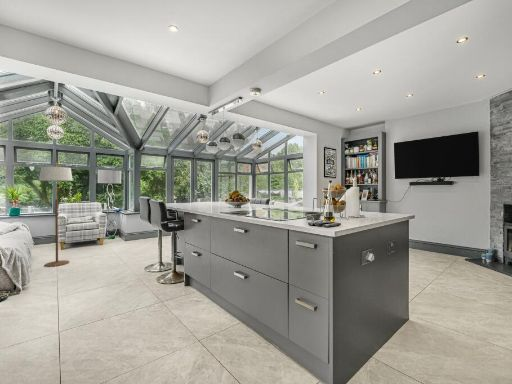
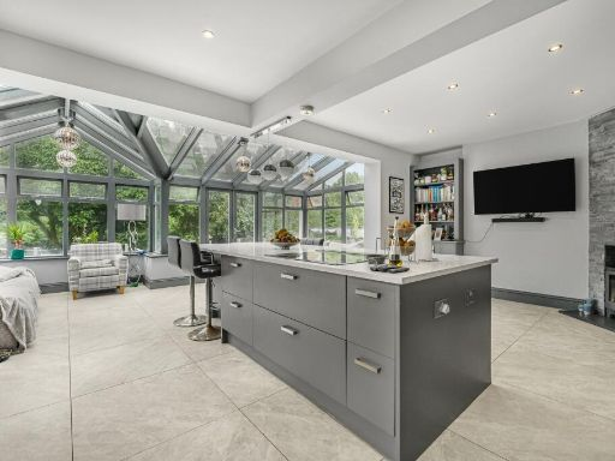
- floor lamp [38,162,74,268]
